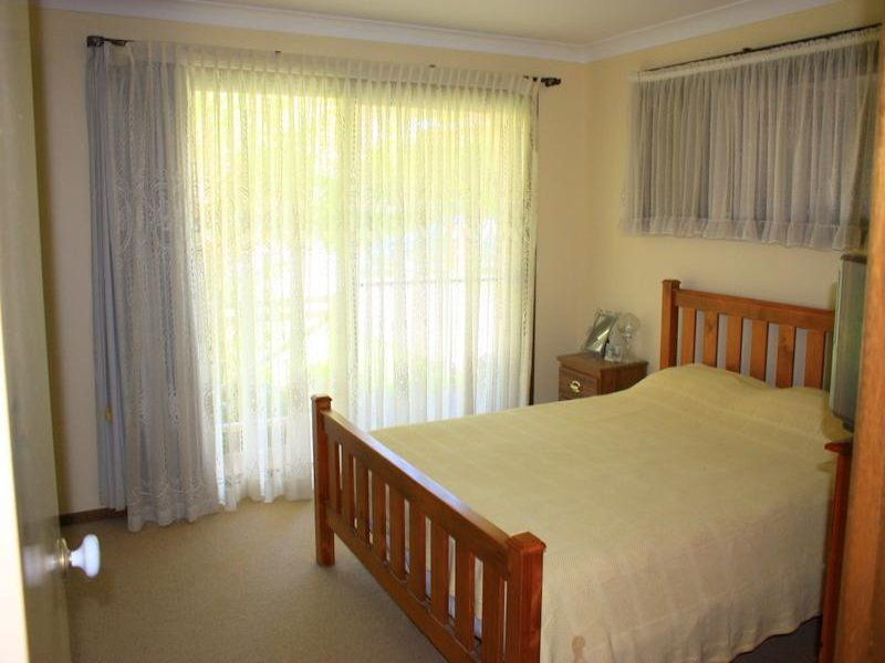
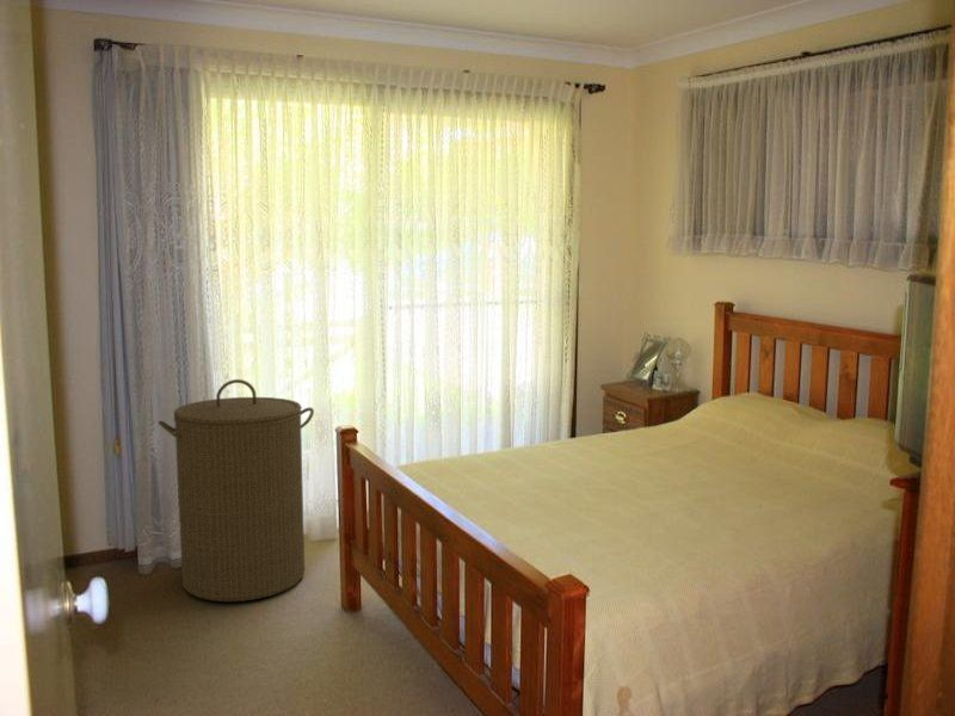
+ laundry hamper [158,378,315,603]
